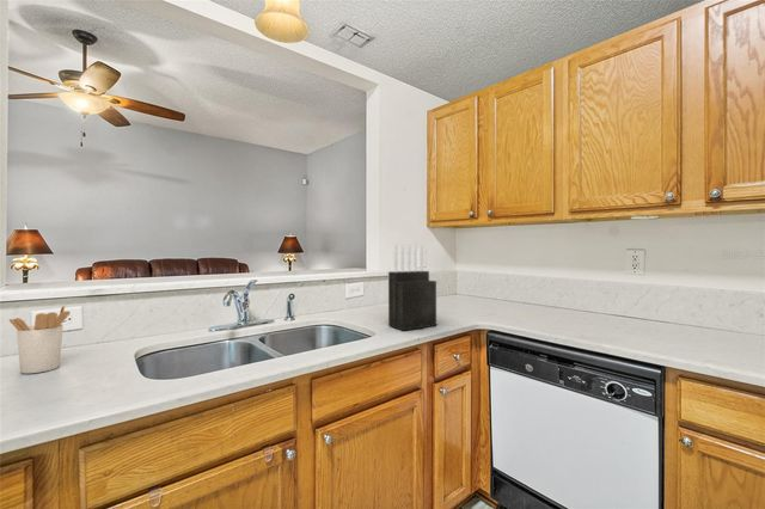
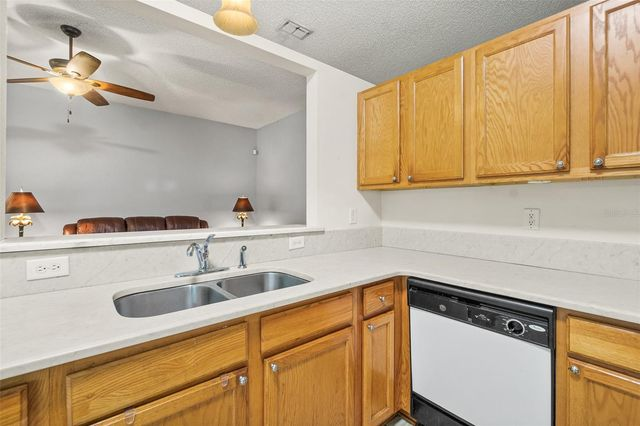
- knife block [387,243,437,331]
- utensil holder [8,303,72,375]
